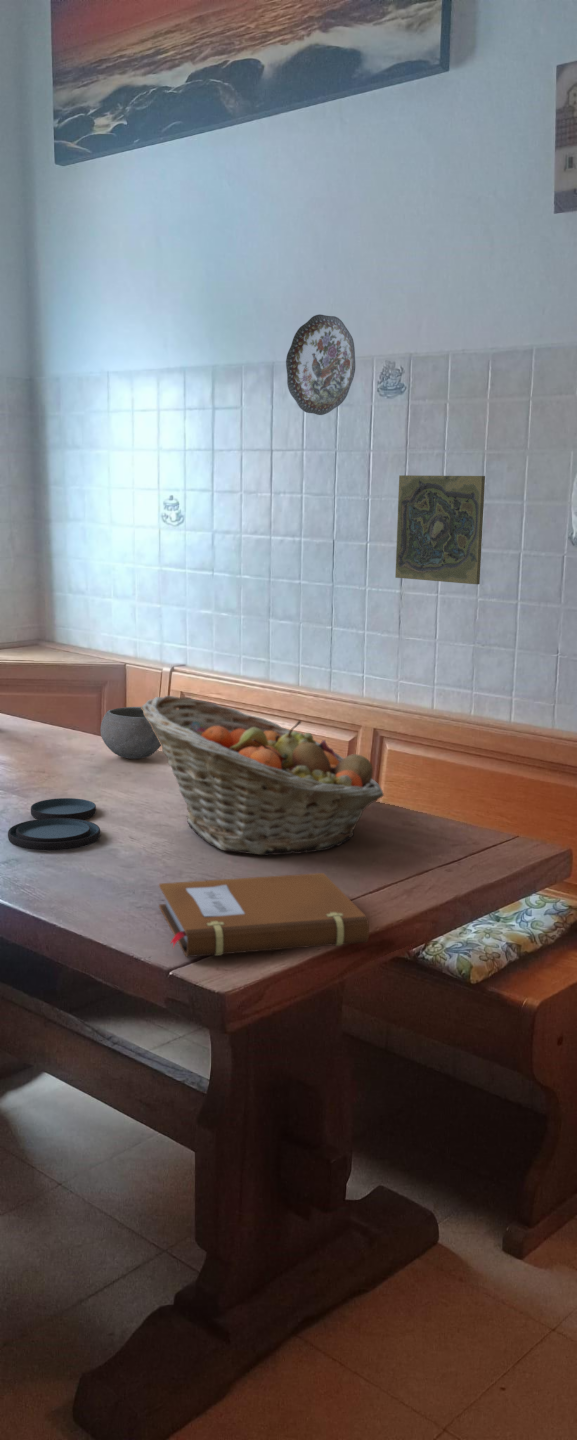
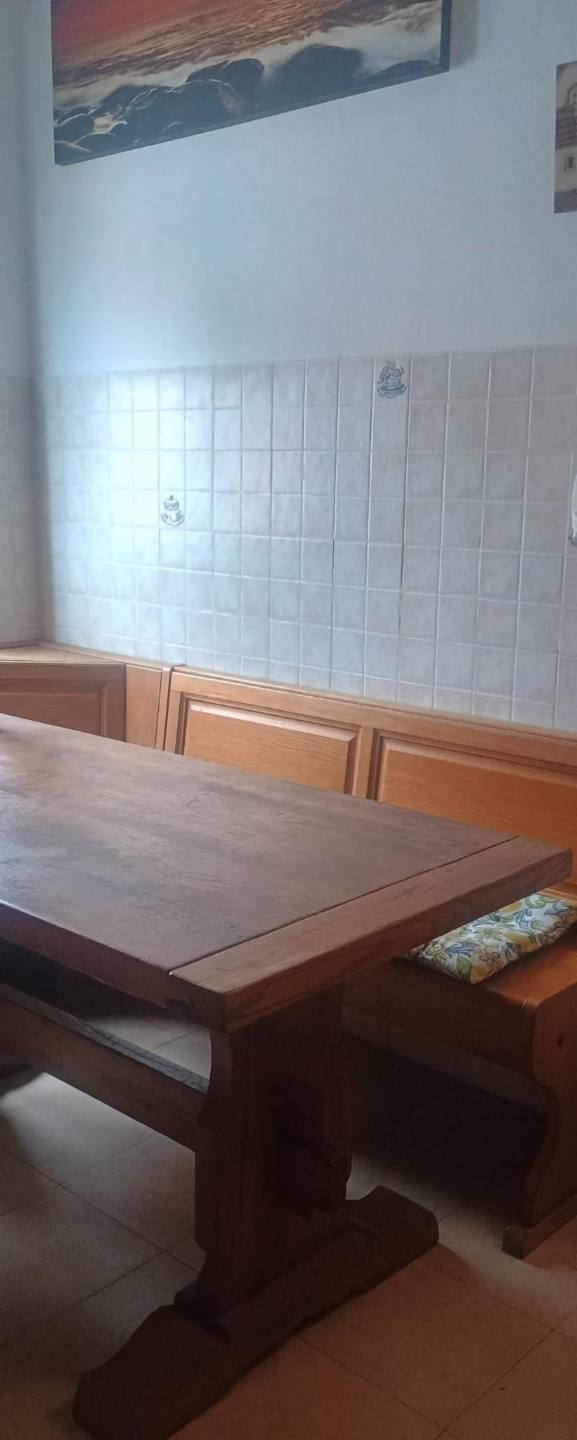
- fruit basket [140,695,385,856]
- plate [7,797,101,852]
- notebook [158,872,370,958]
- decorative tile [394,474,486,585]
- ceramic bowl [100,706,161,760]
- decorative plate [285,313,356,416]
